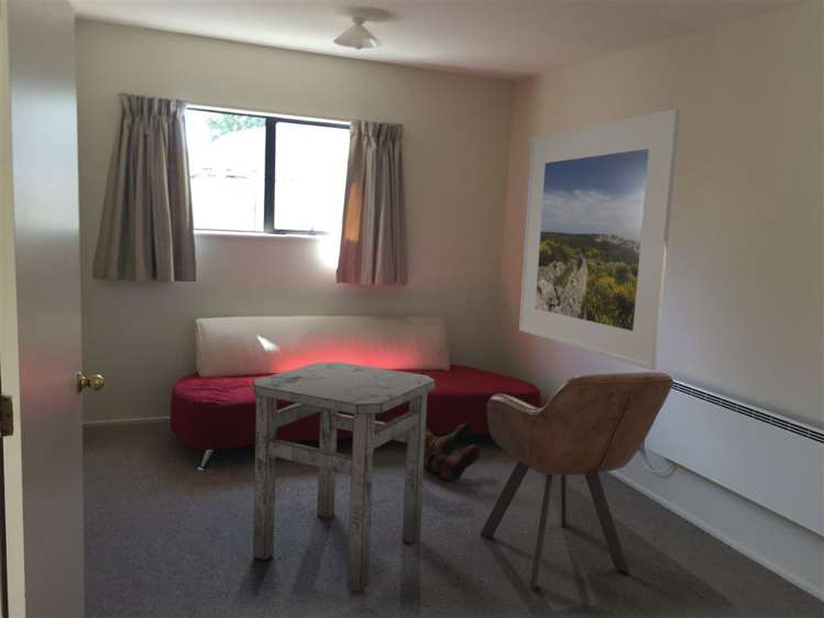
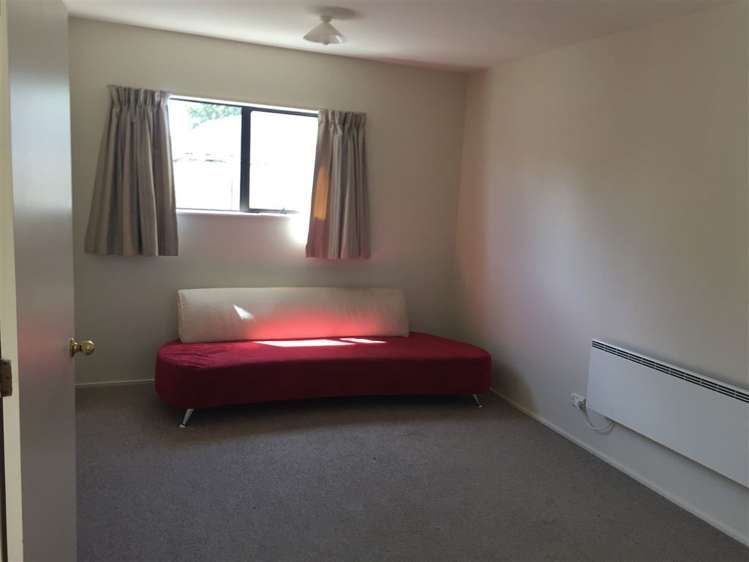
- side table [252,361,437,594]
- boots [424,421,481,481]
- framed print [518,108,681,372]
- armchair [479,371,674,589]
